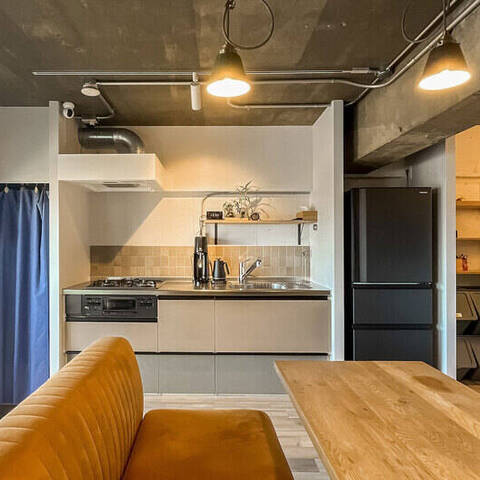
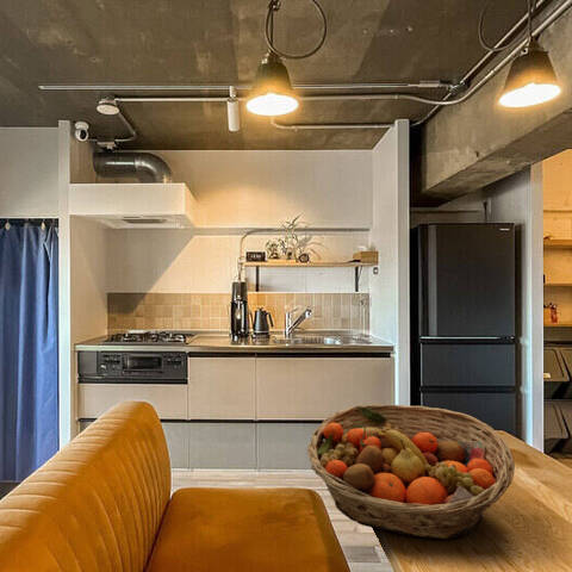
+ fruit basket [306,404,516,540]
